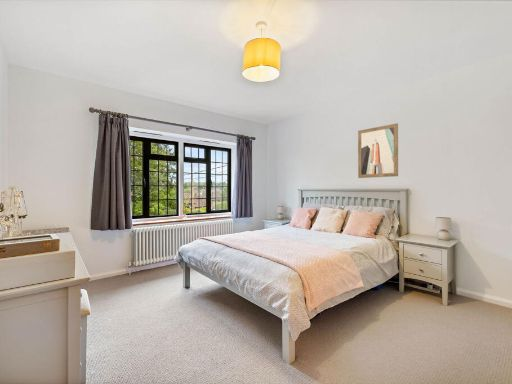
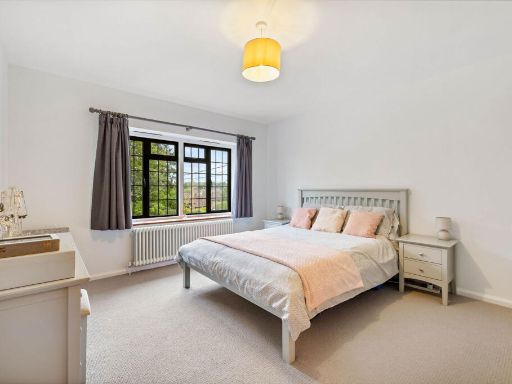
- wall art [357,122,399,179]
